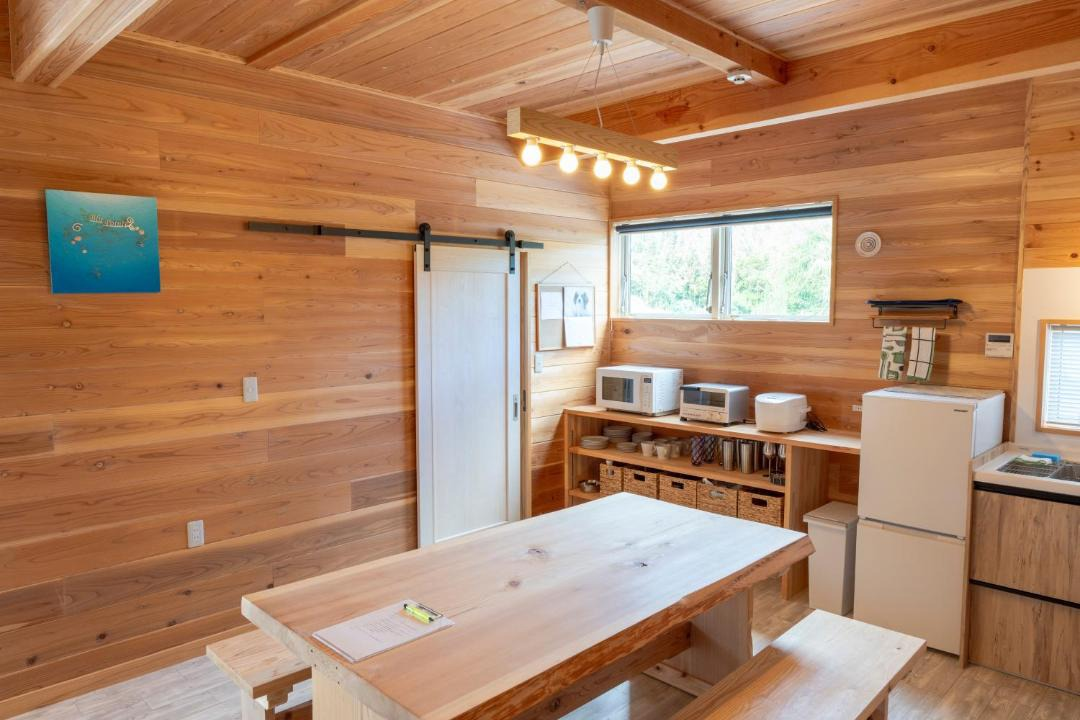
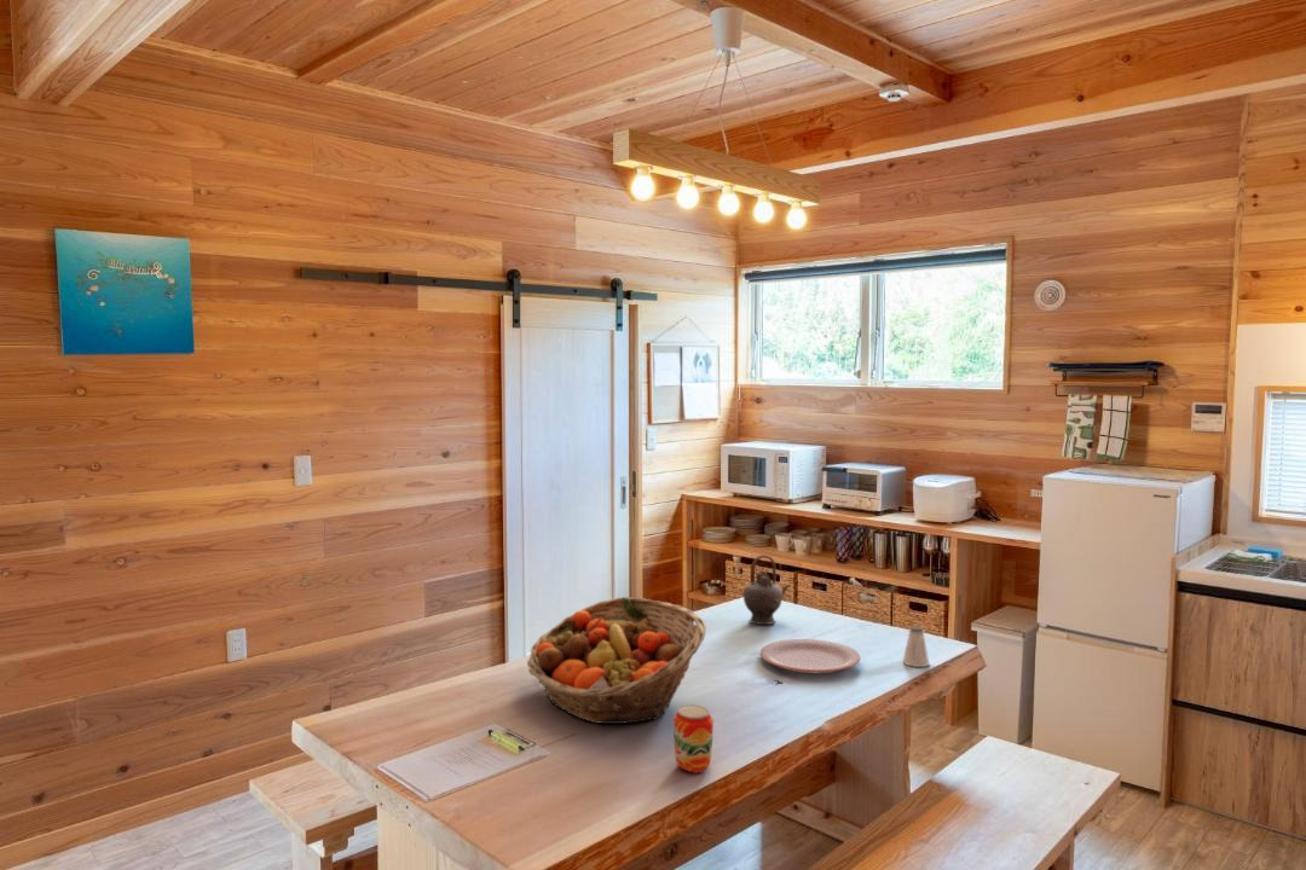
+ saltshaker [902,625,930,668]
+ fruit basket [526,596,707,725]
+ teapot [742,553,792,626]
+ plate [758,638,861,674]
+ beverage can [672,704,715,773]
